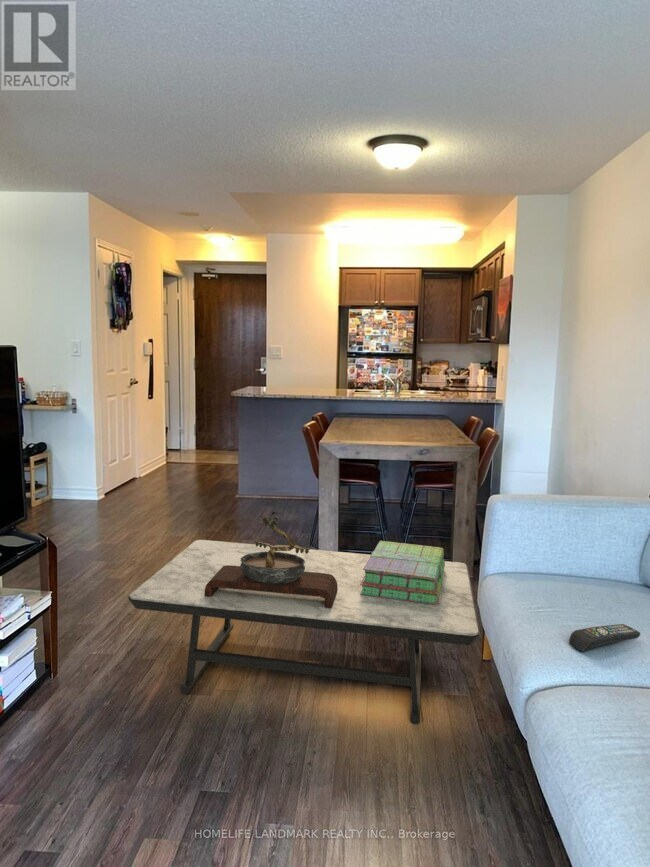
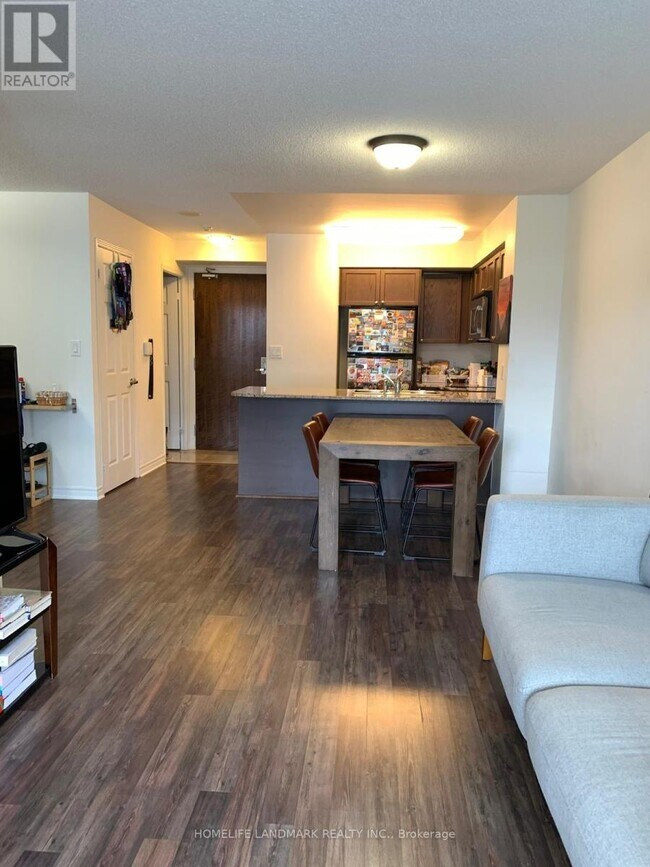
- coffee table [127,539,481,725]
- bonsai tree [205,511,338,608]
- remote control [568,623,641,653]
- stack of books [360,540,445,605]
